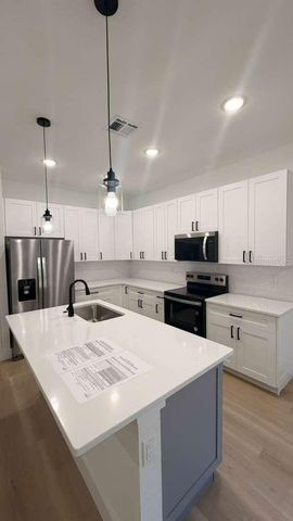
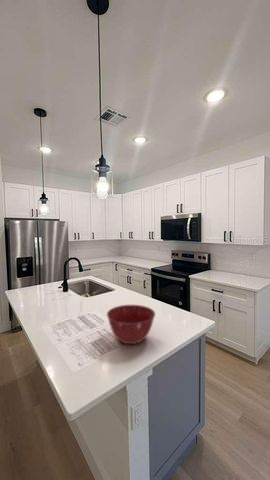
+ mixing bowl [106,304,156,345]
